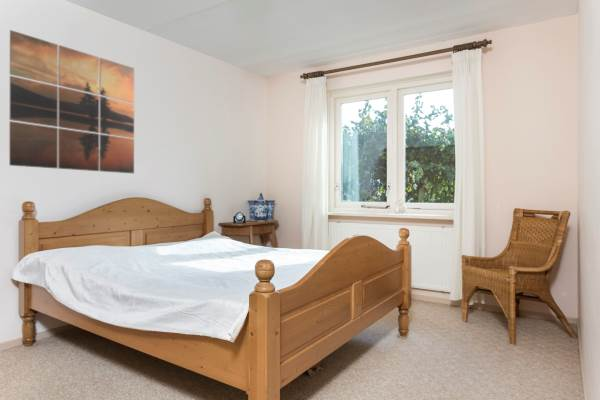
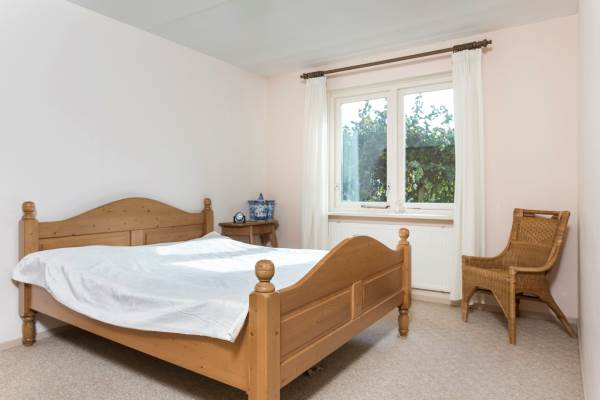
- wall art [8,29,135,174]
